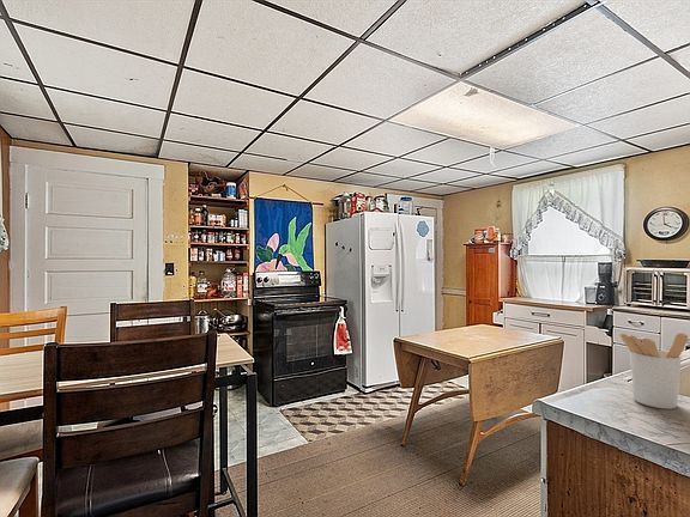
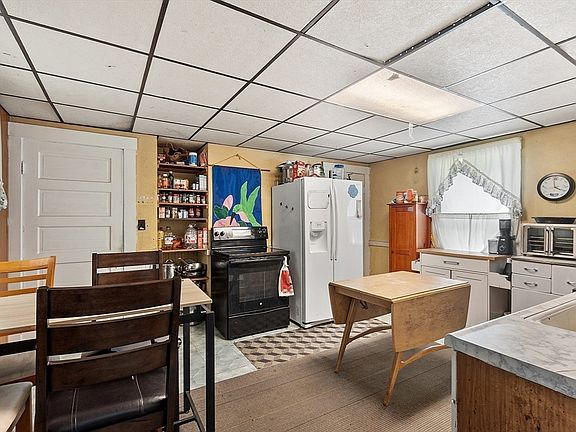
- utensil holder [618,332,689,410]
